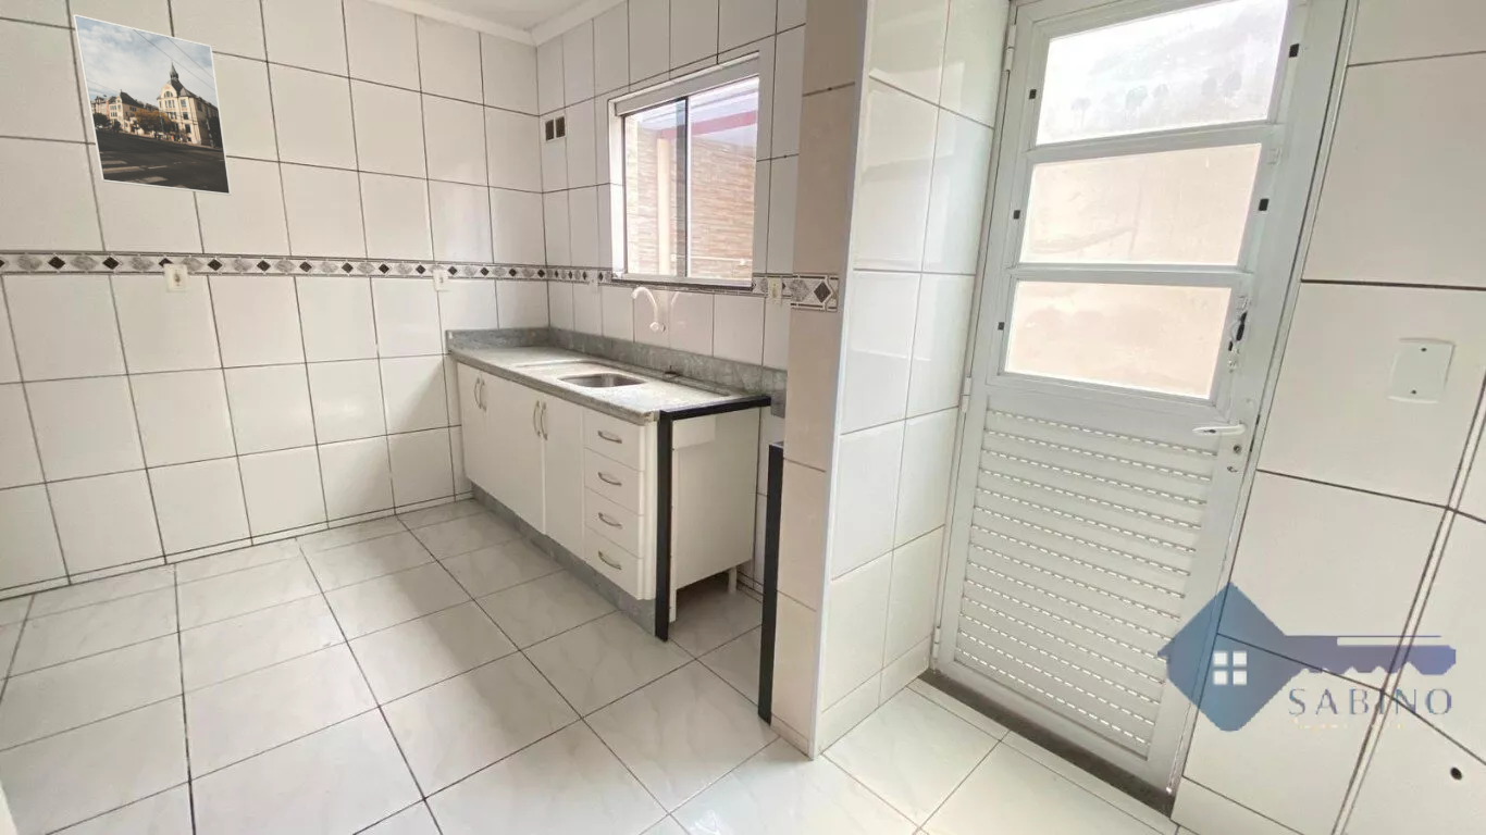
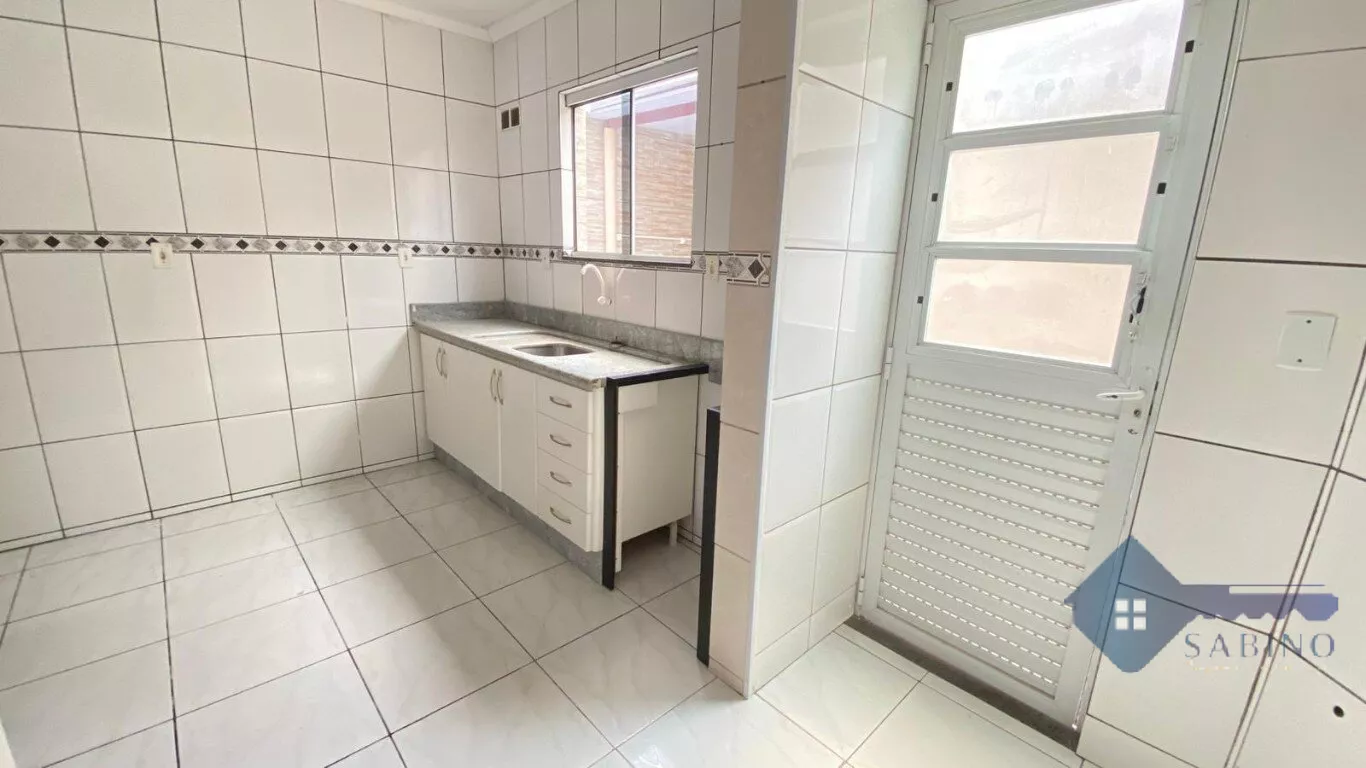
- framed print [72,13,232,197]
